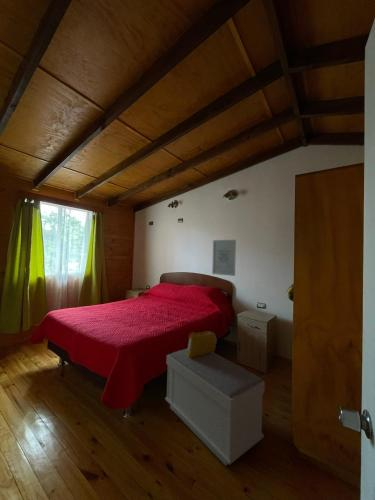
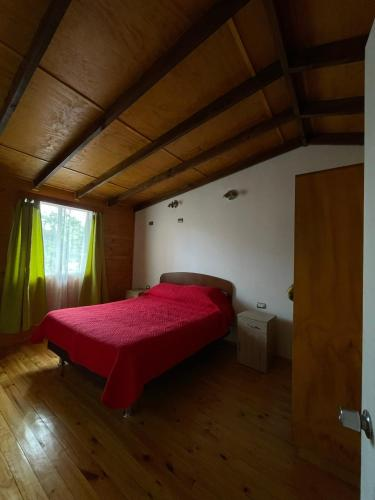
- wall art [211,239,237,277]
- bench [164,347,266,467]
- file folder [187,330,218,358]
